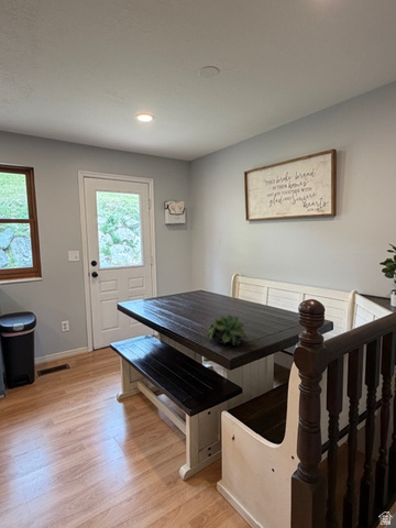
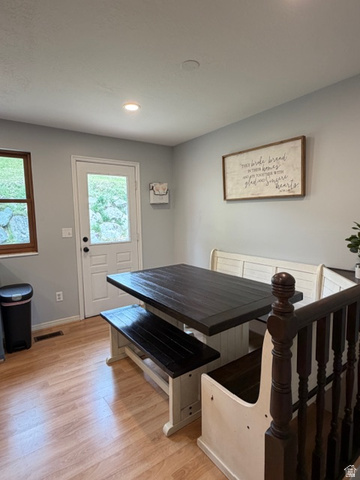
- succulent plant [205,314,249,348]
